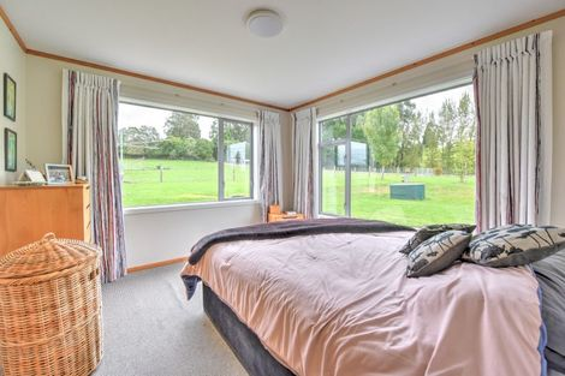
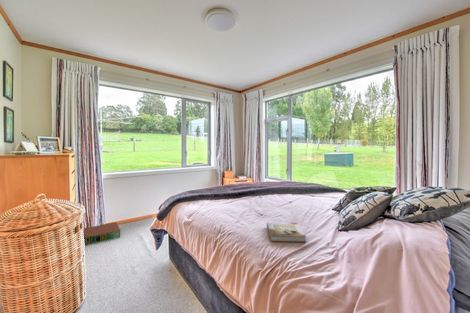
+ book [266,221,307,243]
+ storage bin [83,221,121,245]
